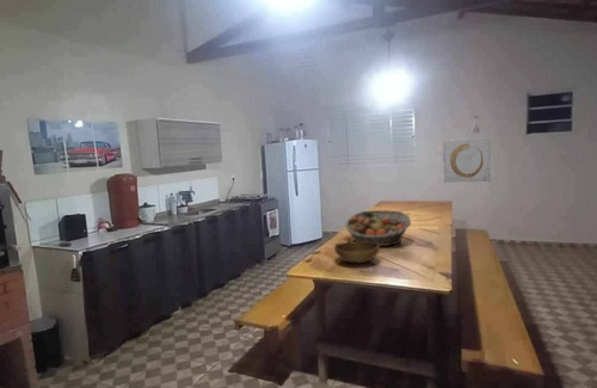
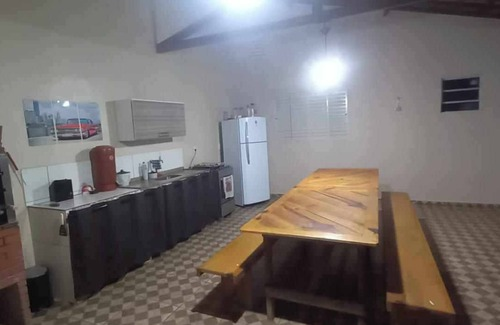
- fruit basket [344,209,412,247]
- wall art [442,136,492,184]
- bowl [333,241,381,264]
